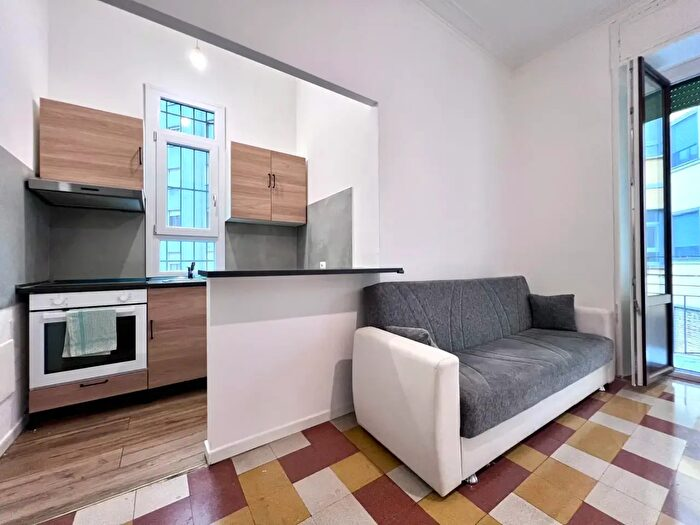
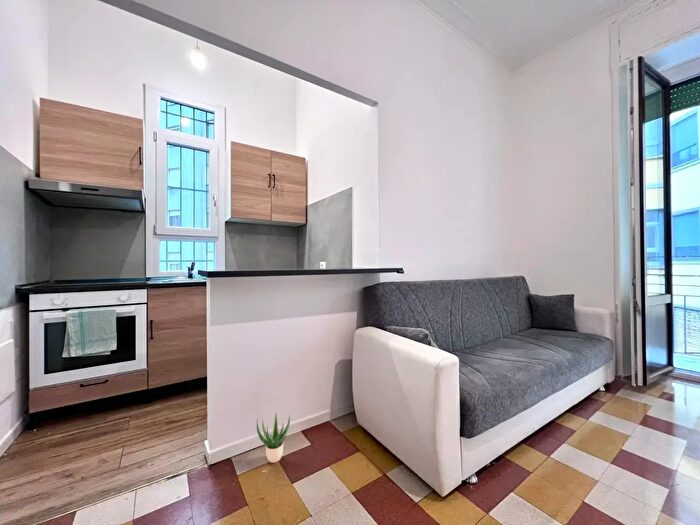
+ potted plant [256,412,291,464]
